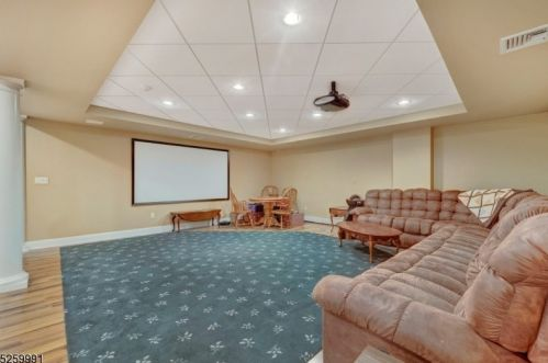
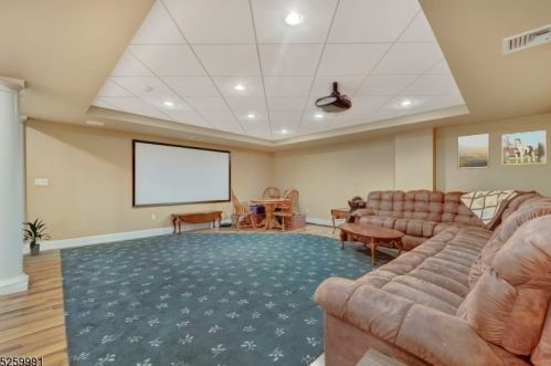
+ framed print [456,133,490,170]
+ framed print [501,129,547,166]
+ indoor plant [22,217,52,257]
